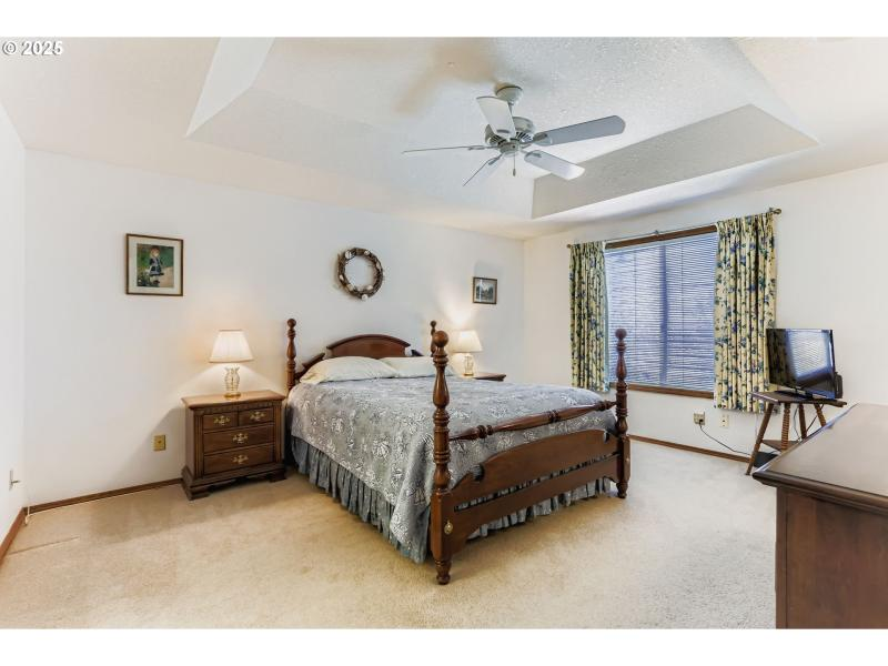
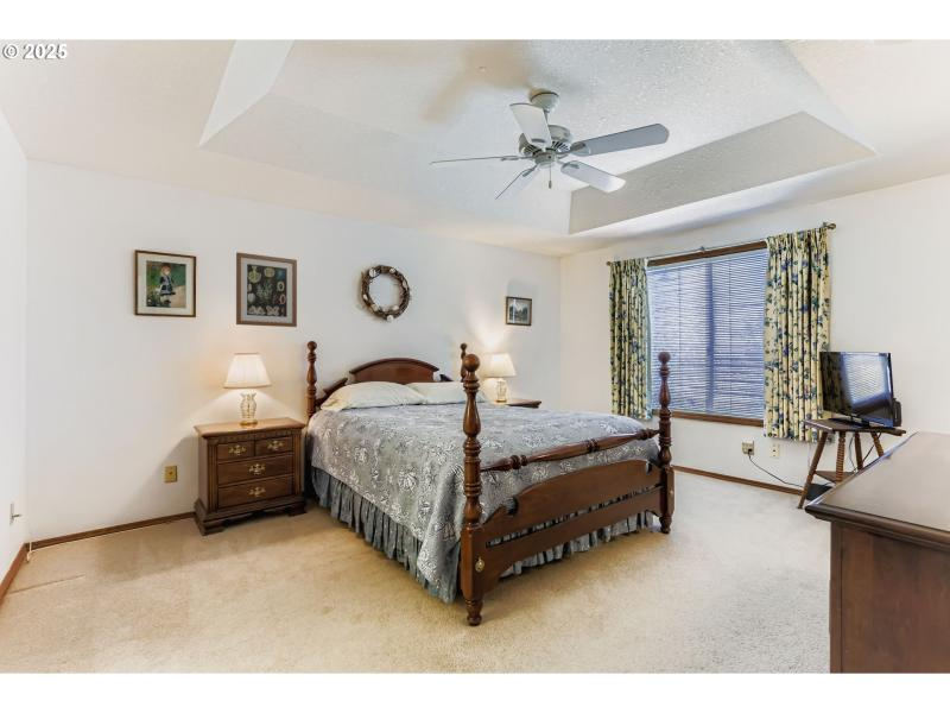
+ wall art [235,251,298,328]
